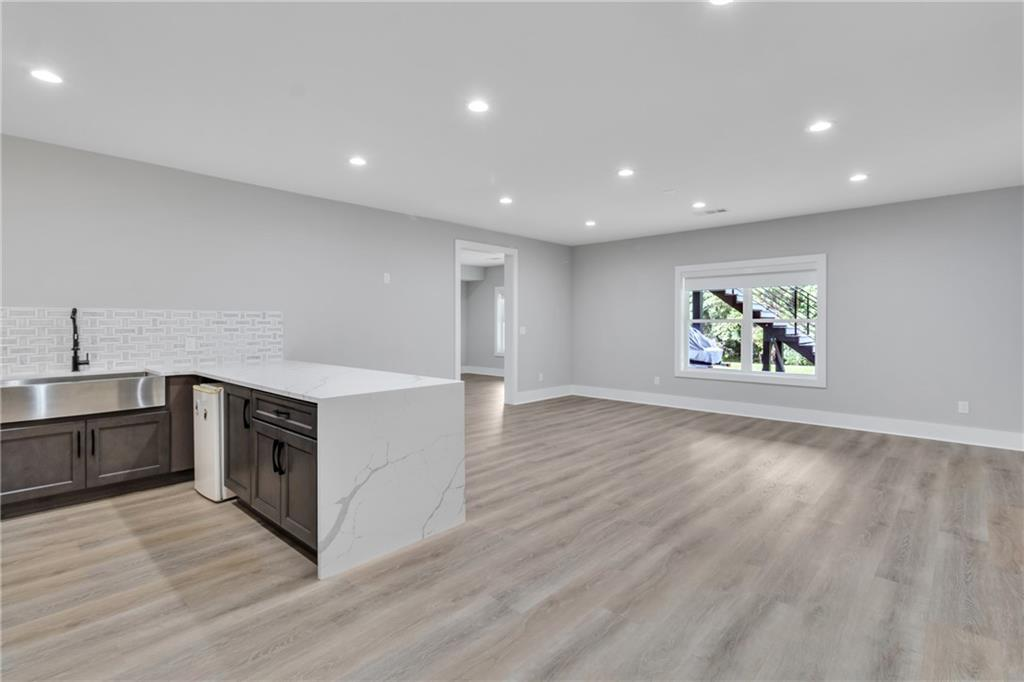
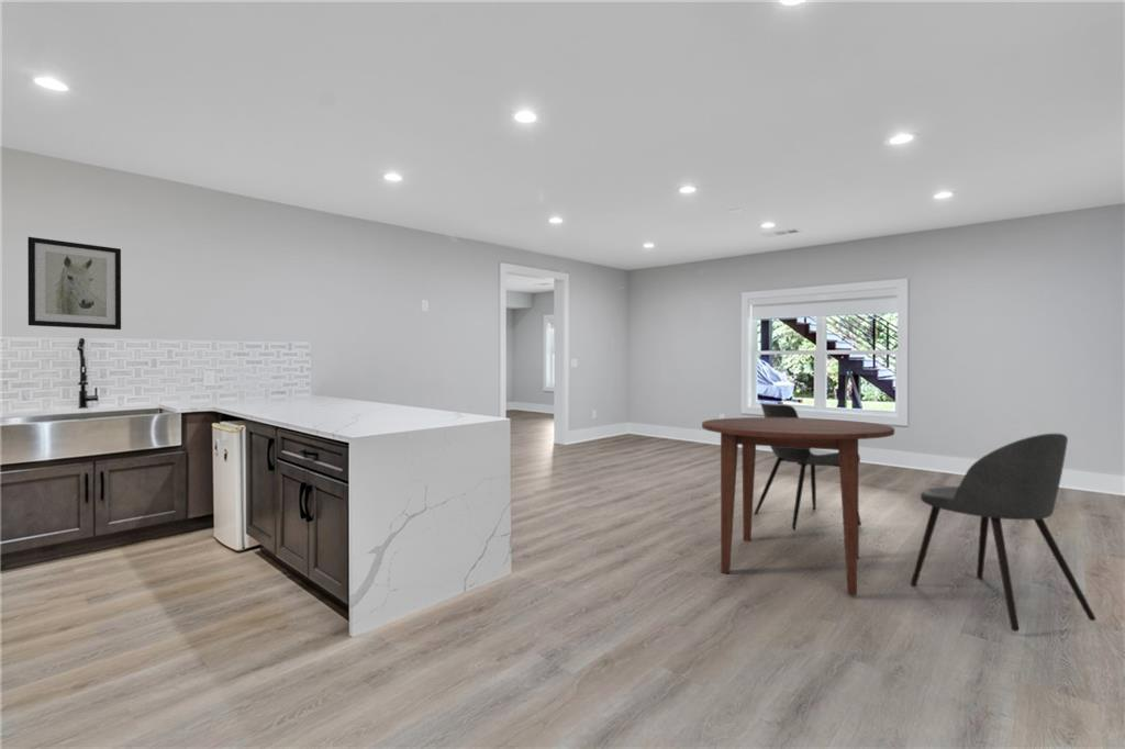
+ dining table [701,416,895,596]
+ dining chair [754,402,862,532]
+ wall art [26,236,122,331]
+ dining chair [910,433,1098,633]
